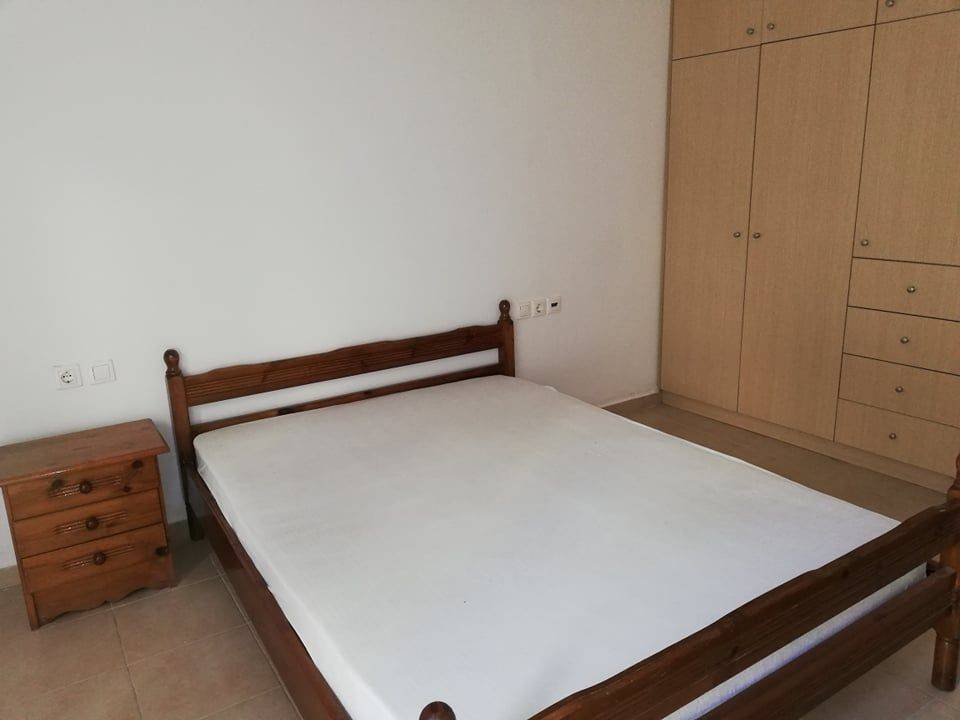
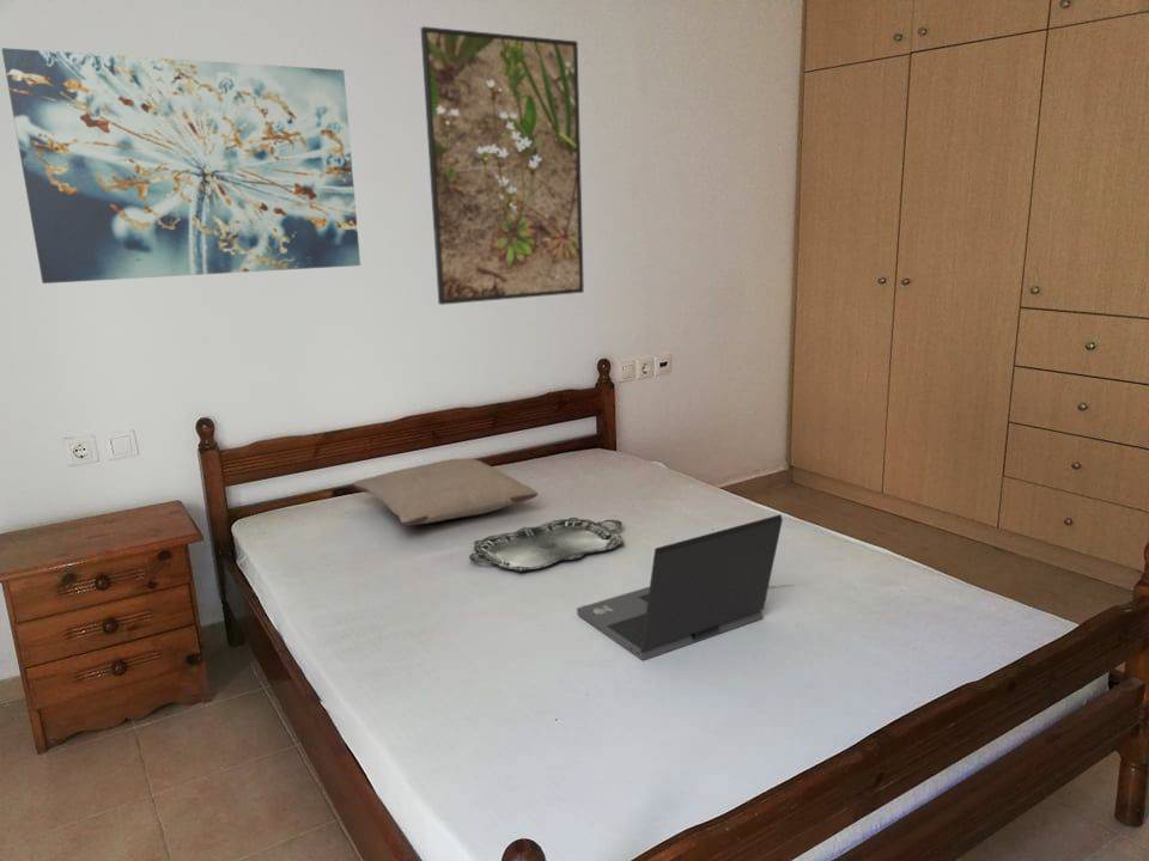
+ pillow [352,458,539,527]
+ serving tray [468,517,625,573]
+ wall art [1,47,361,285]
+ laptop [576,513,784,661]
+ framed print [420,25,585,306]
